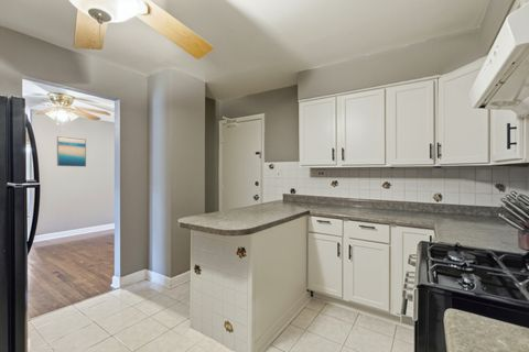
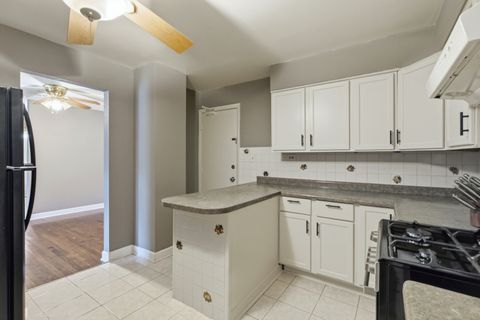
- wall art [56,135,87,168]
